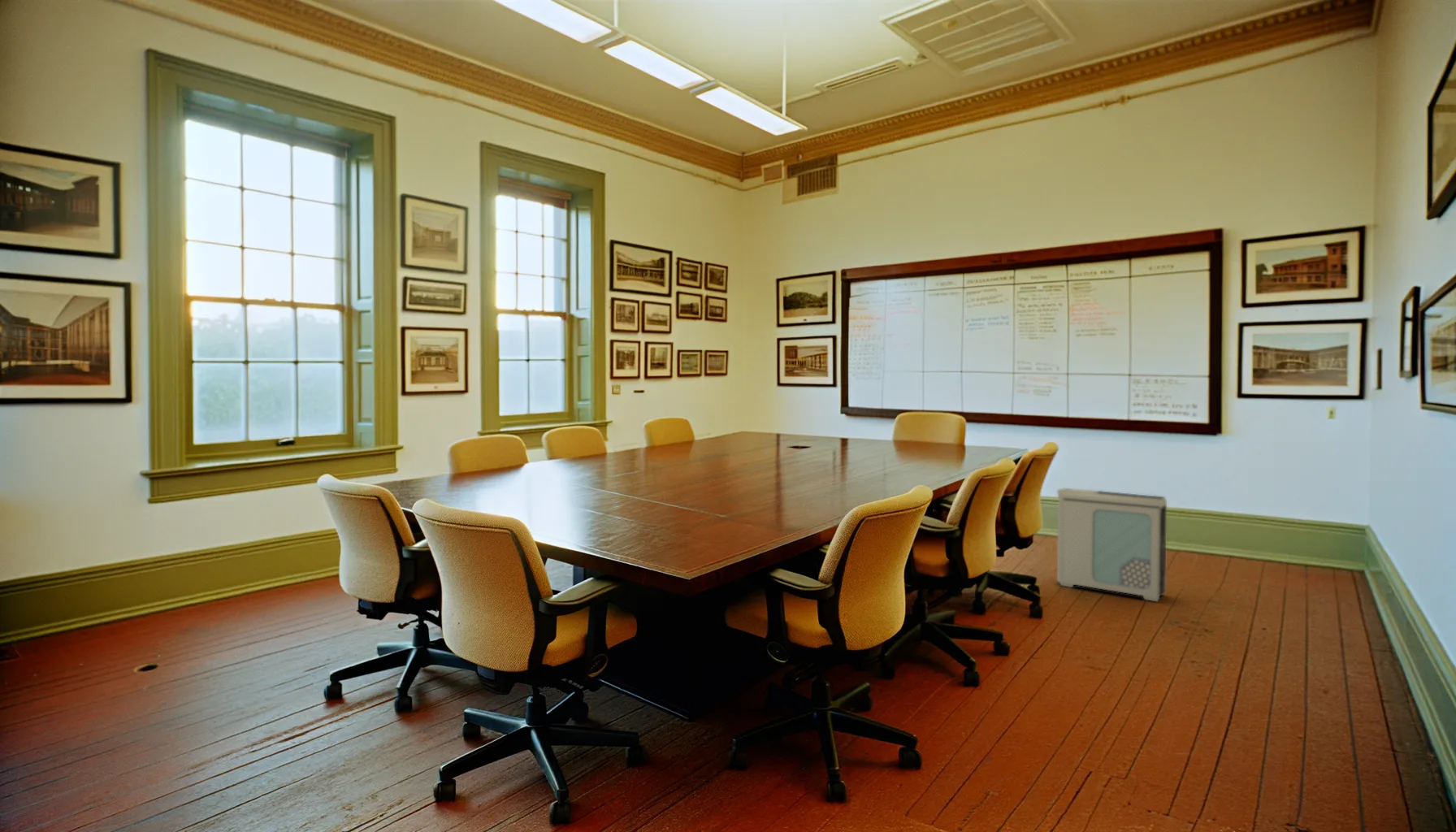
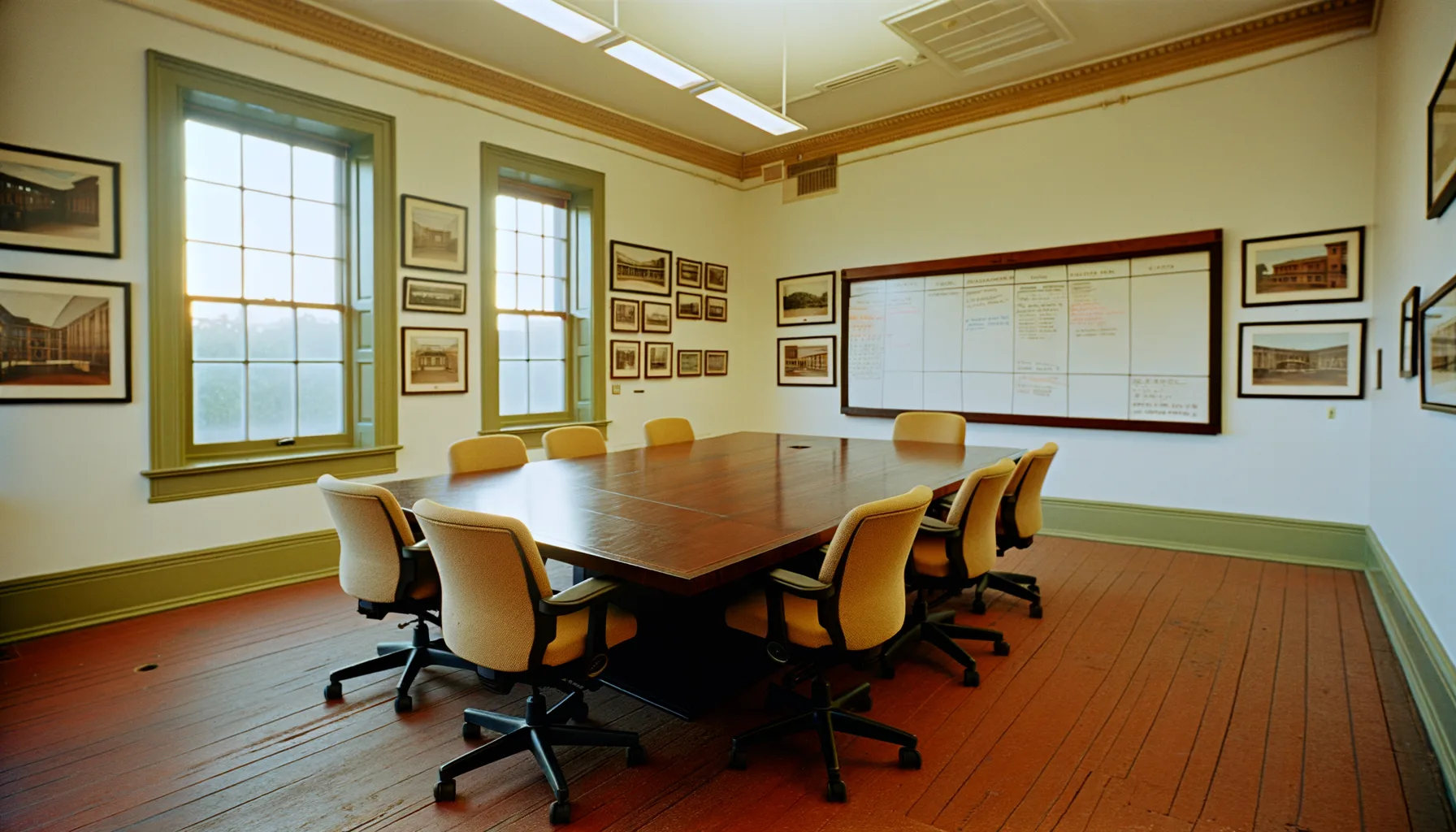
- air purifier [1056,487,1168,602]
